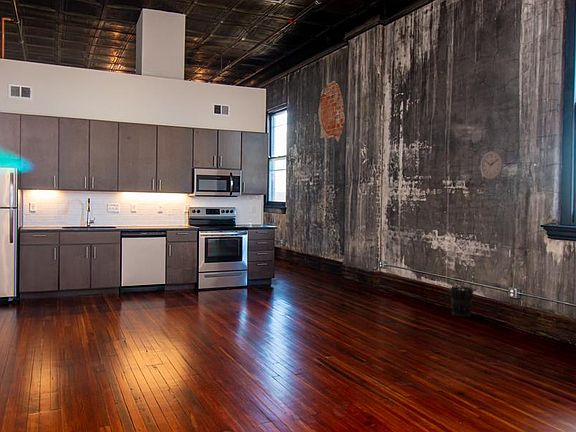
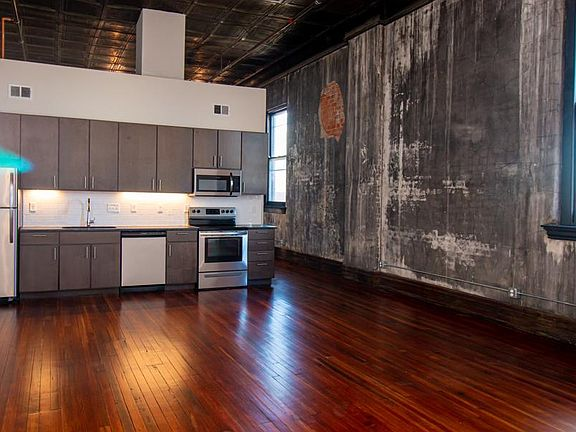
- wall clock [480,150,504,180]
- wastebasket [449,285,475,318]
